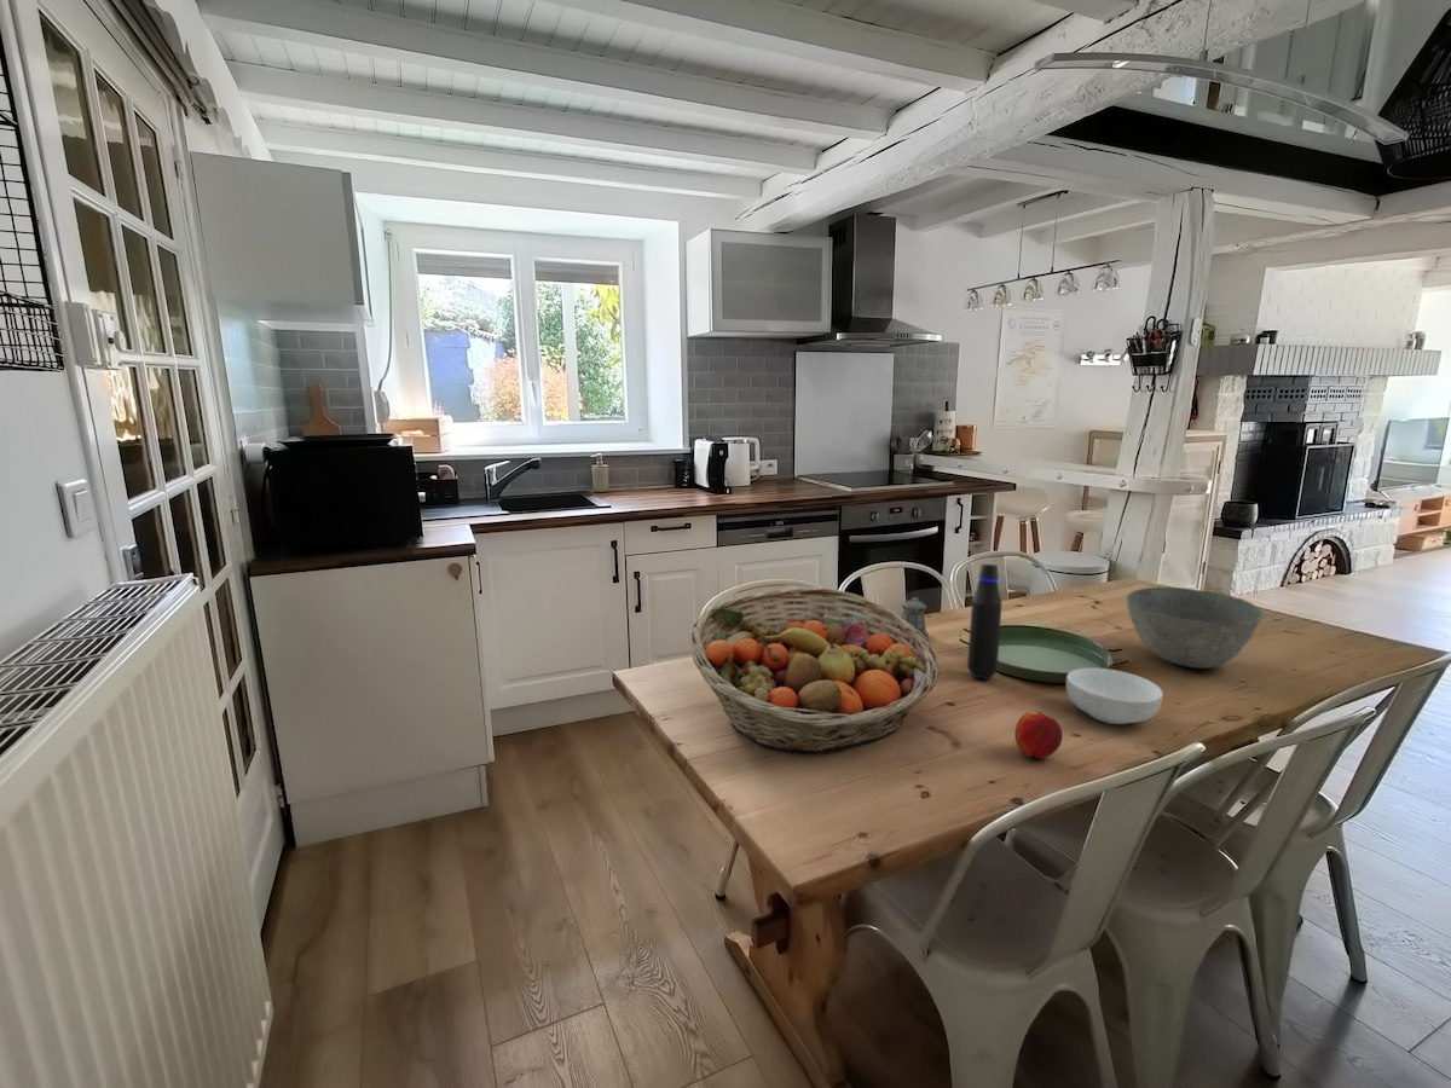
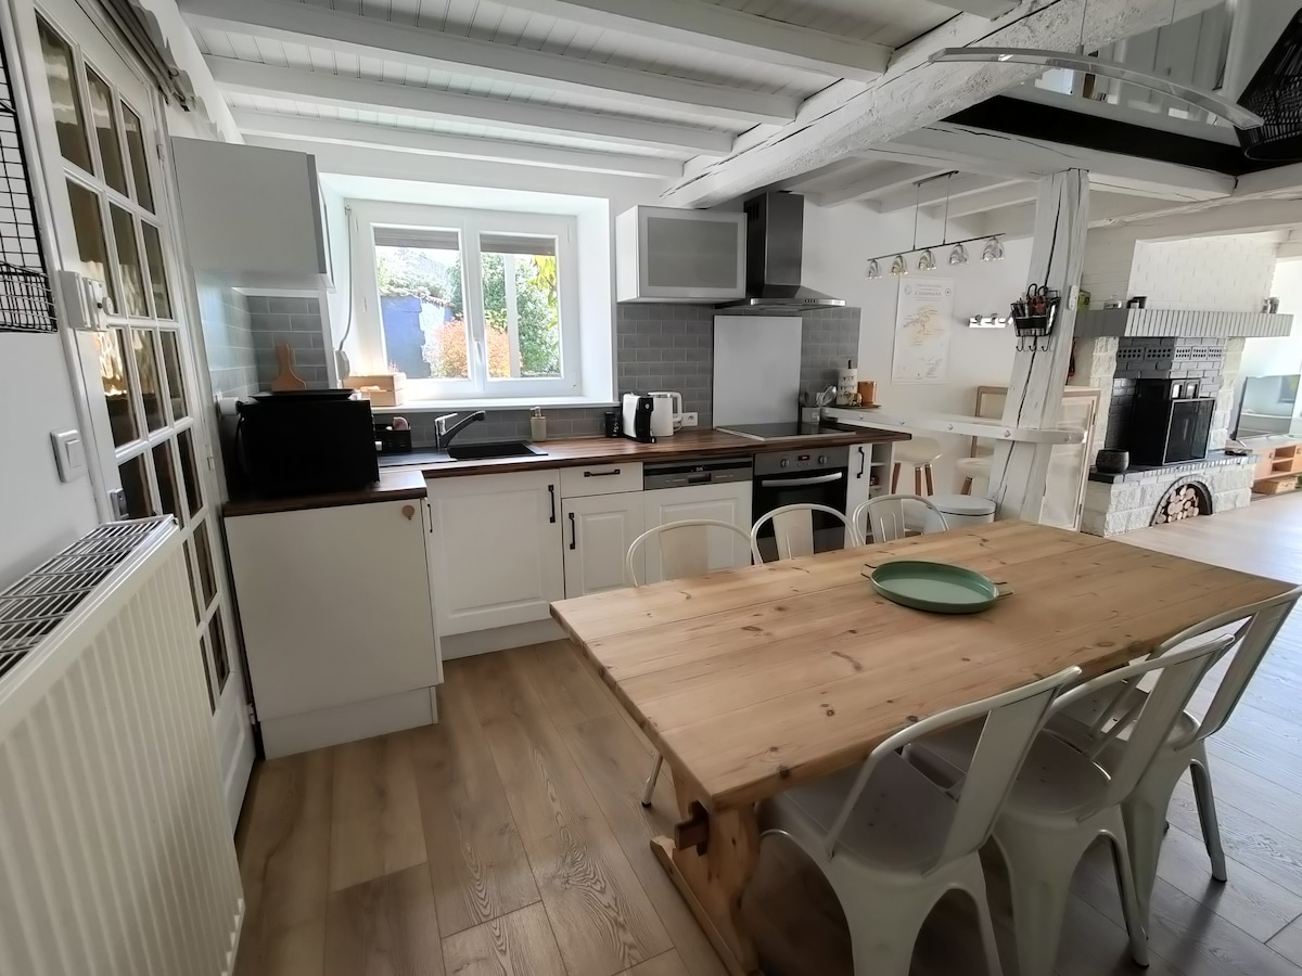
- bowl [1126,586,1265,670]
- cereal bowl [1065,667,1164,725]
- fruit basket [689,586,941,754]
- pepper shaker [897,596,930,641]
- peach [1013,710,1064,759]
- water bottle [966,563,1002,681]
